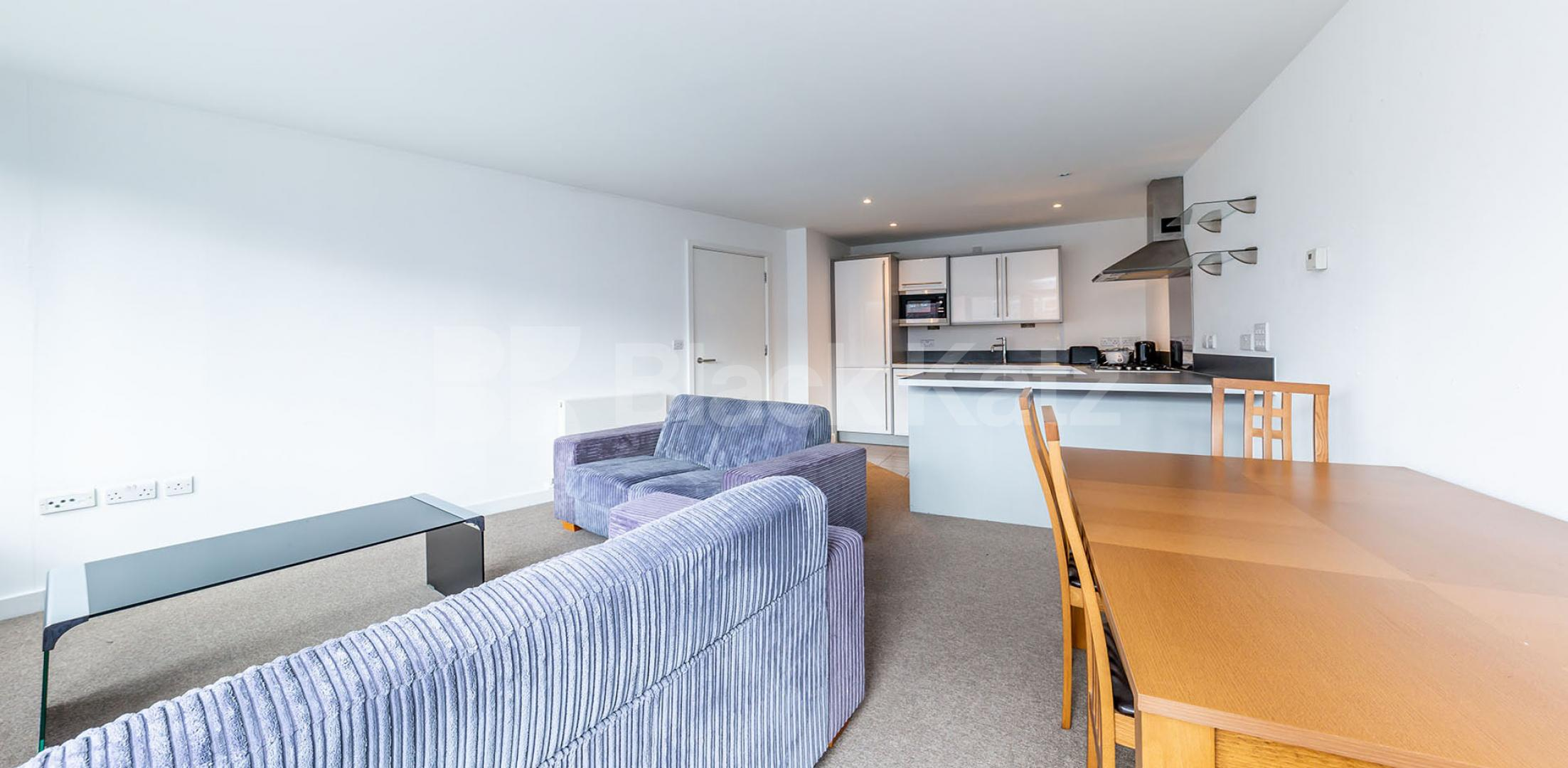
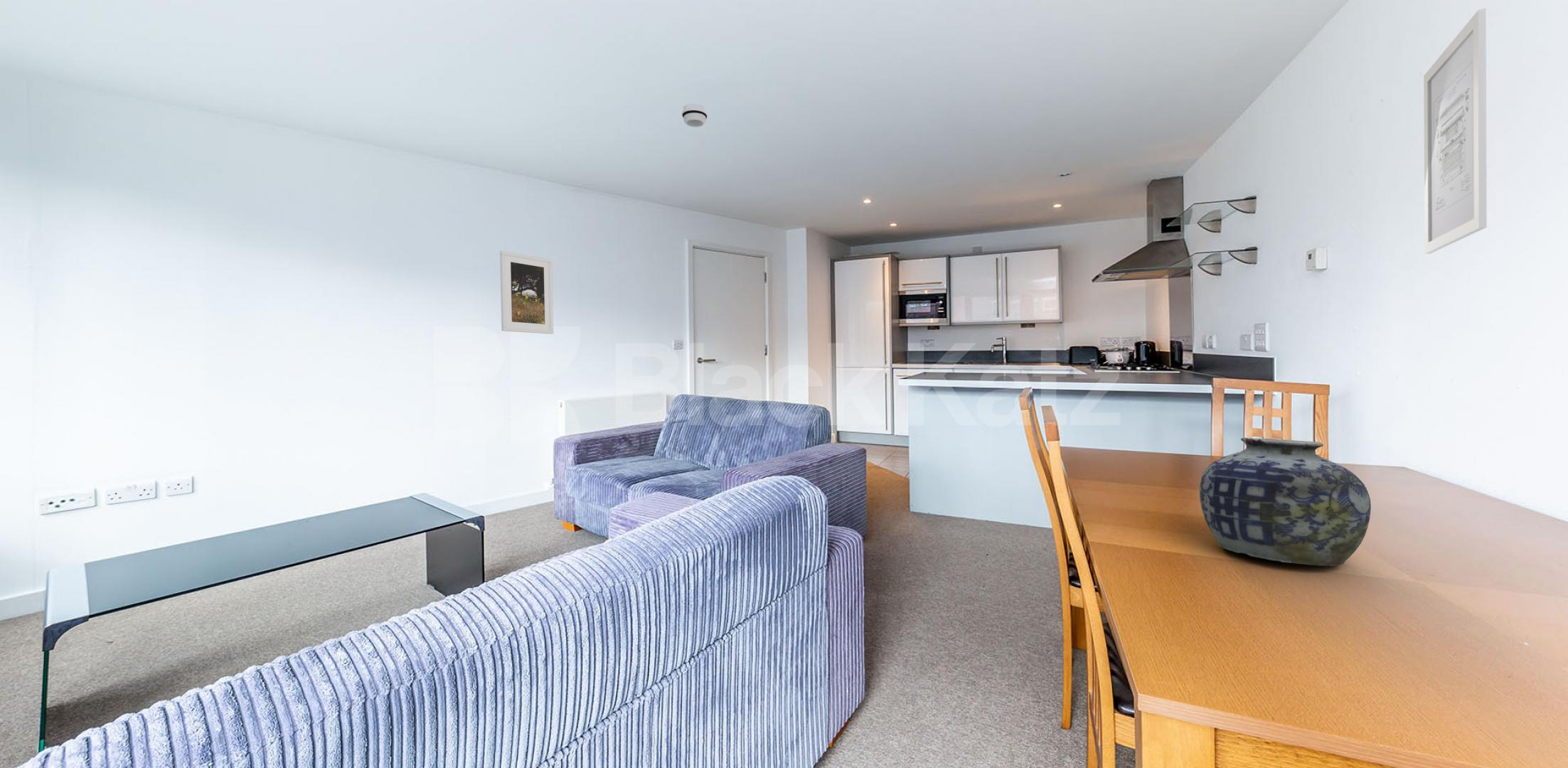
+ smoke detector [681,103,708,128]
+ wall art [1423,8,1488,255]
+ vase [1199,437,1372,567]
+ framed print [499,250,554,335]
